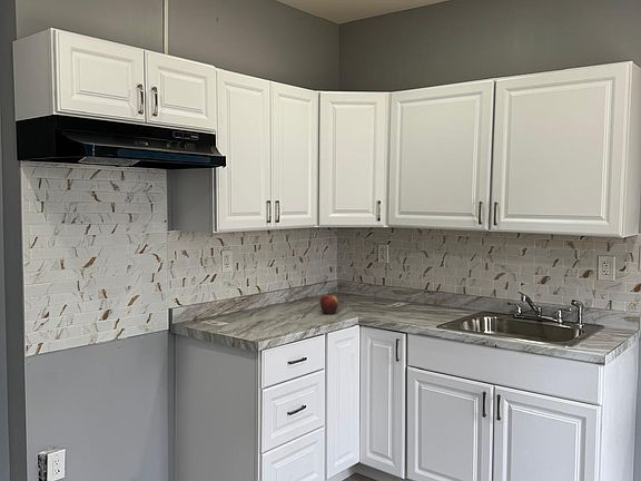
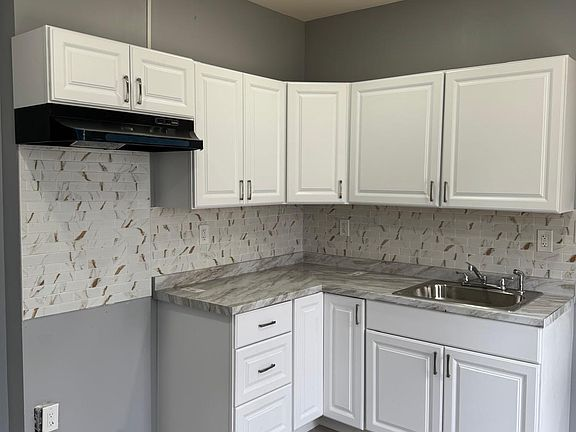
- apple [319,294,339,315]
